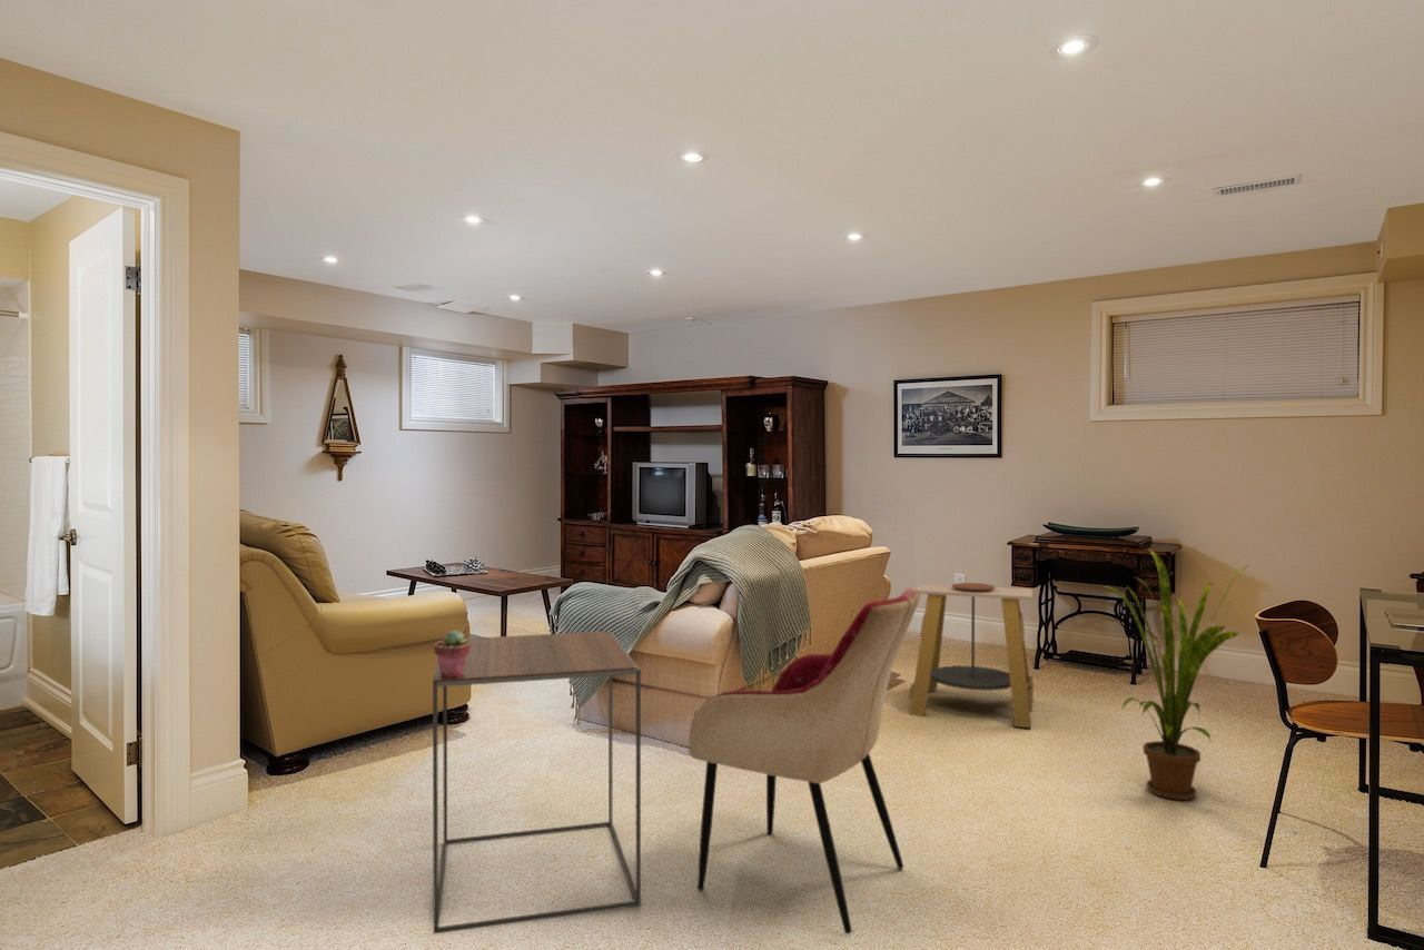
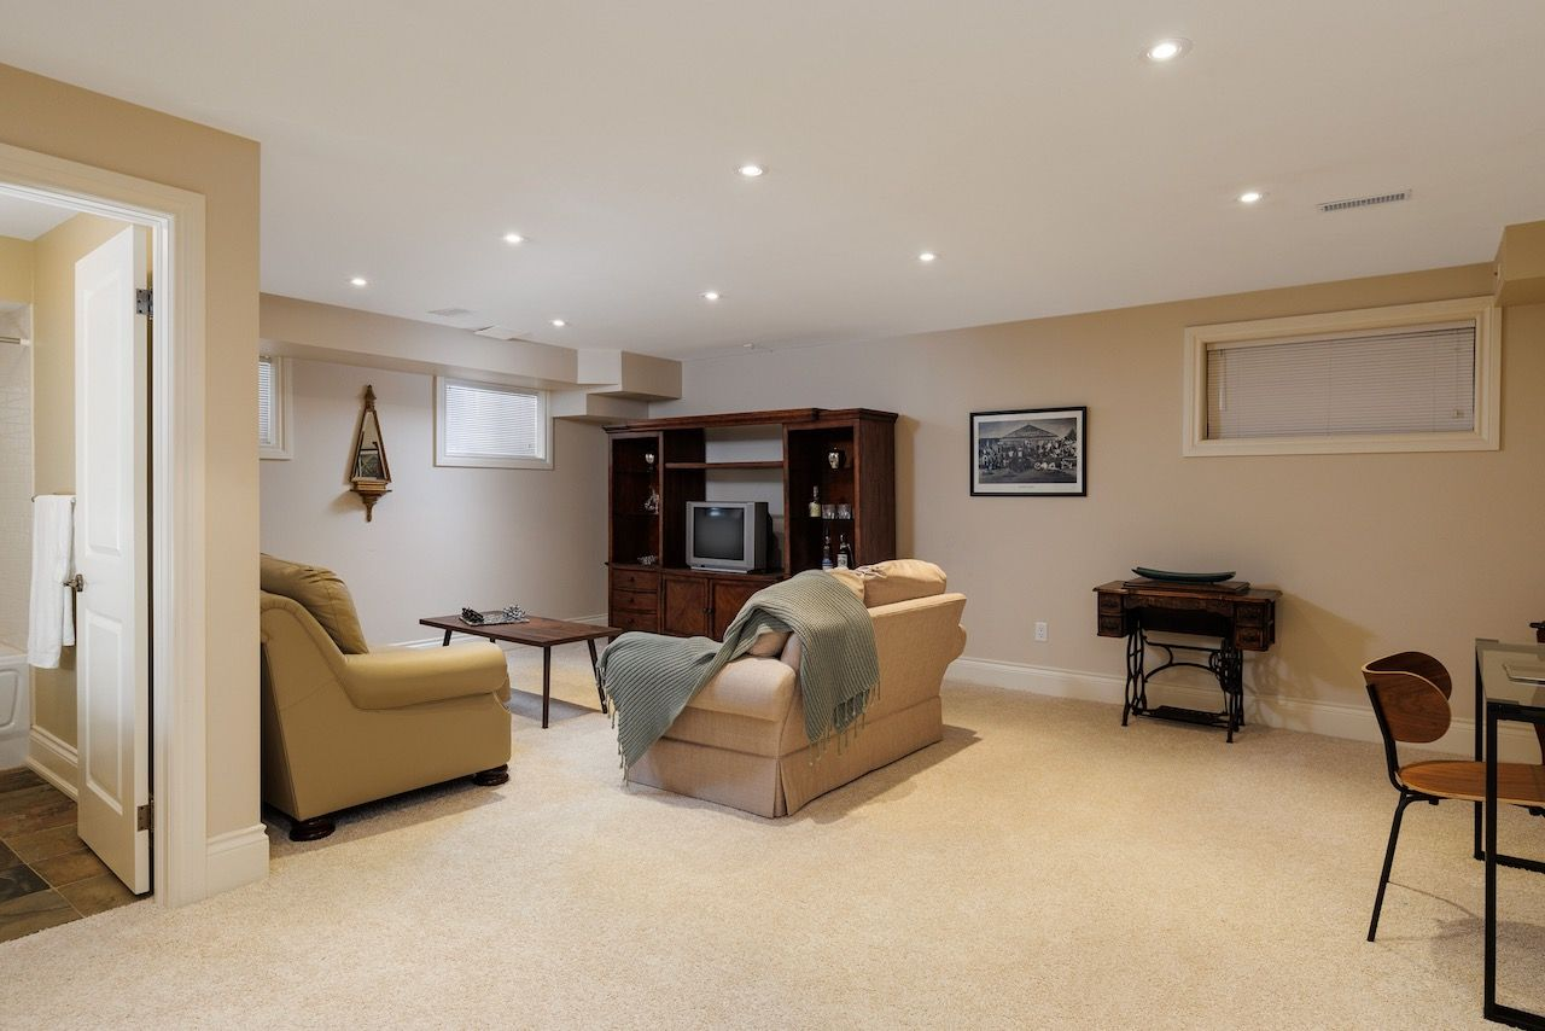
- armchair [688,587,921,936]
- side table [432,630,642,934]
- side table [908,582,1035,729]
- potted succulent [433,629,469,677]
- house plant [1094,548,1250,801]
